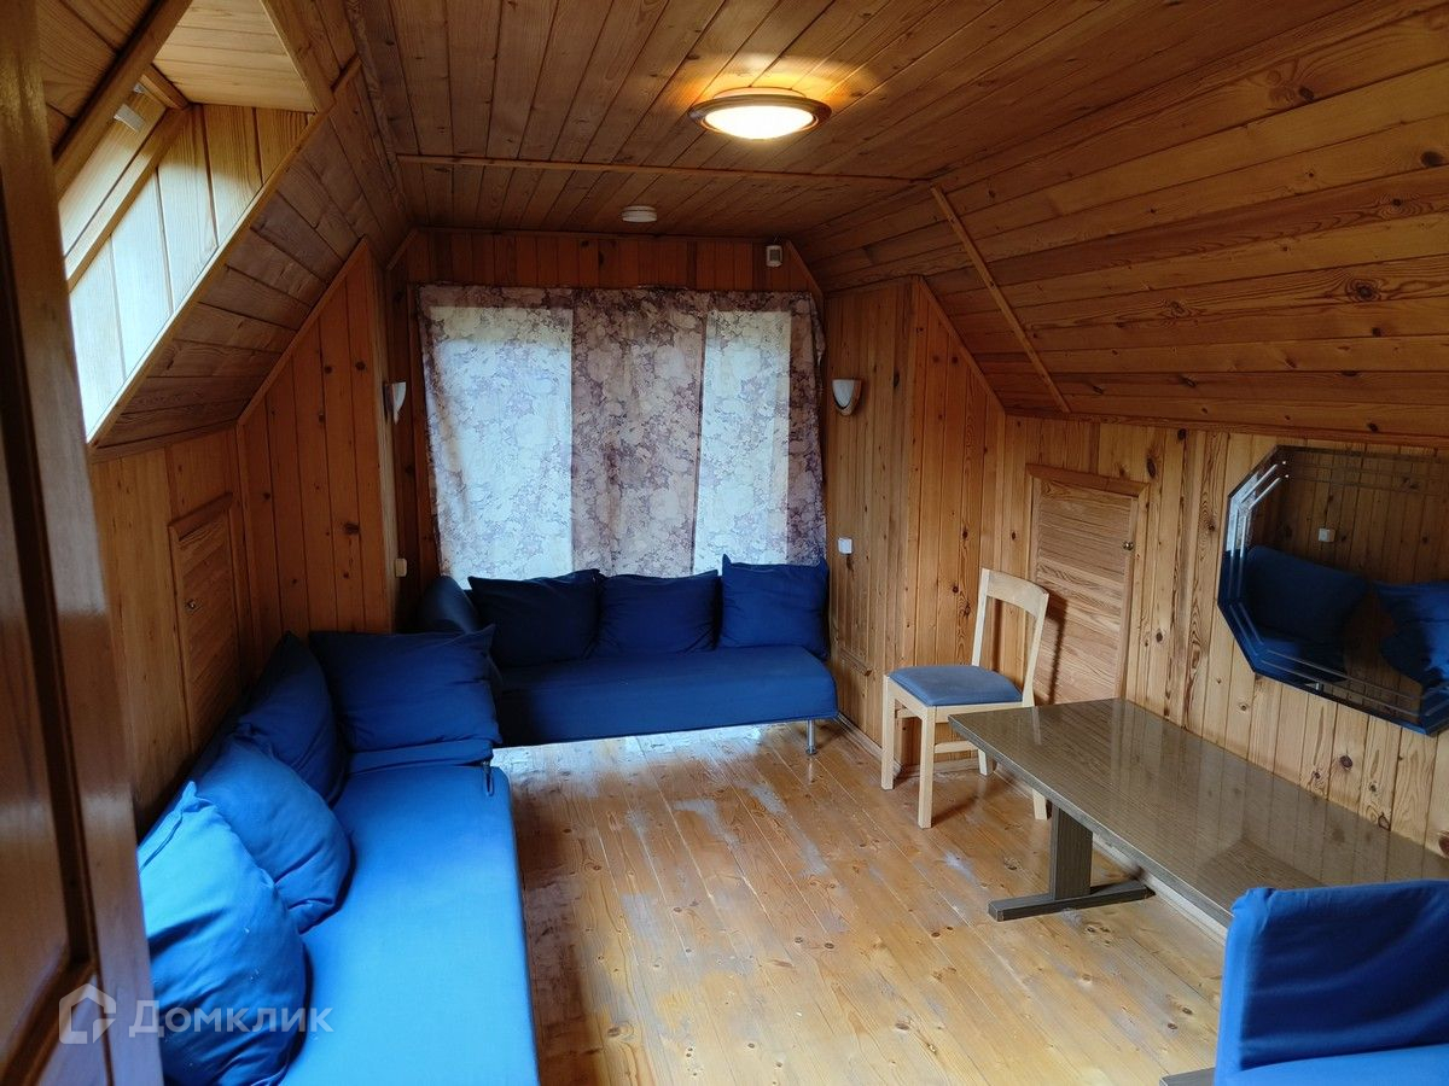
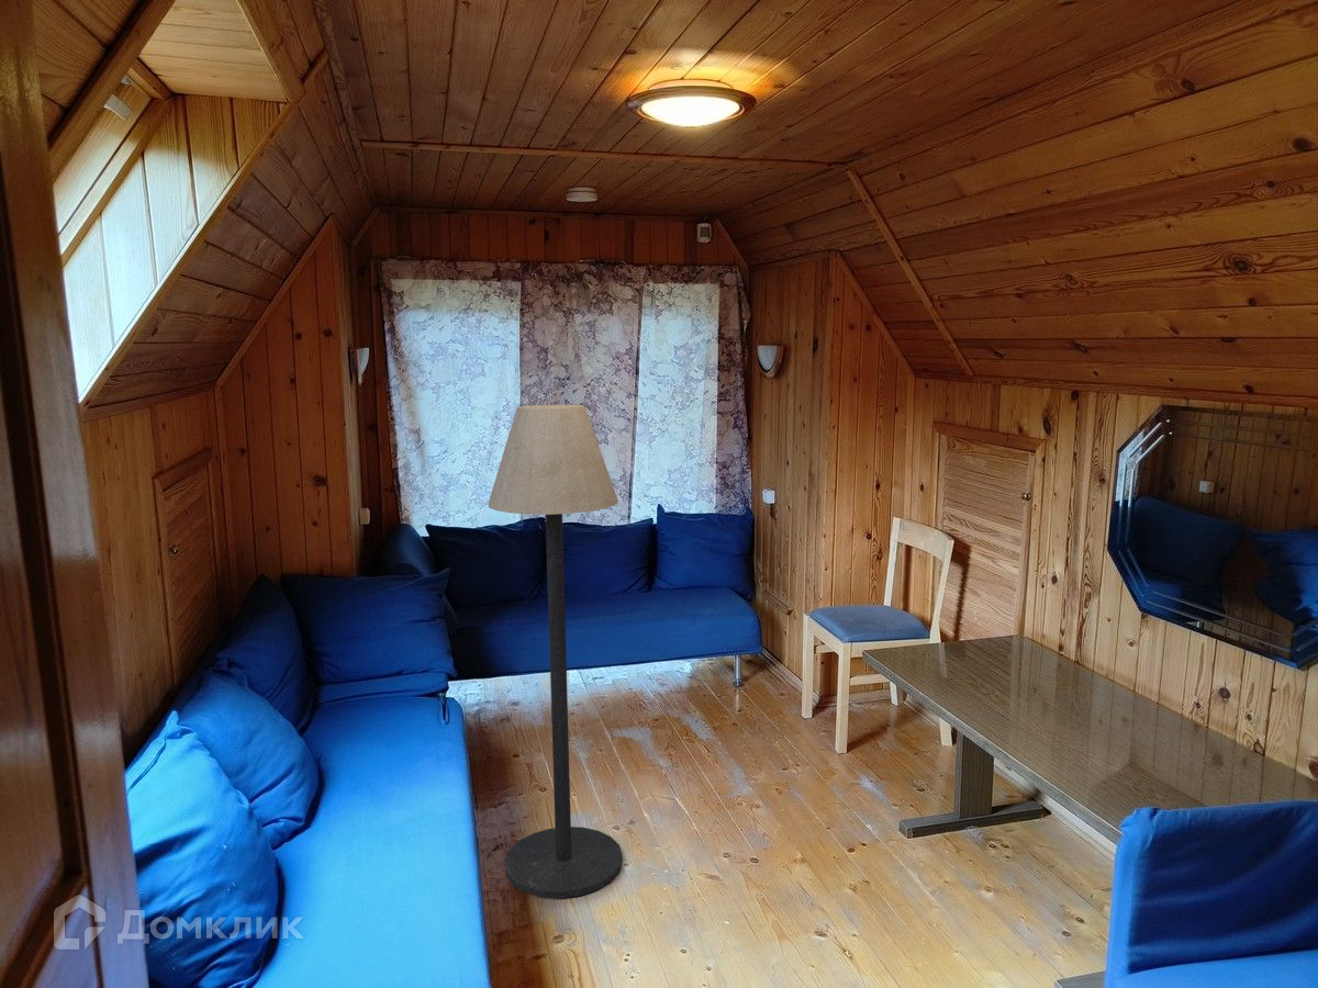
+ floor lamp [488,404,624,899]
